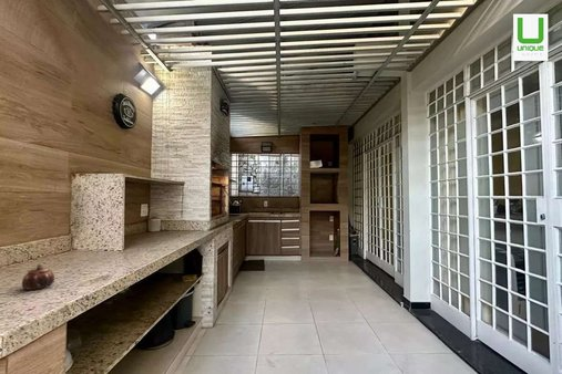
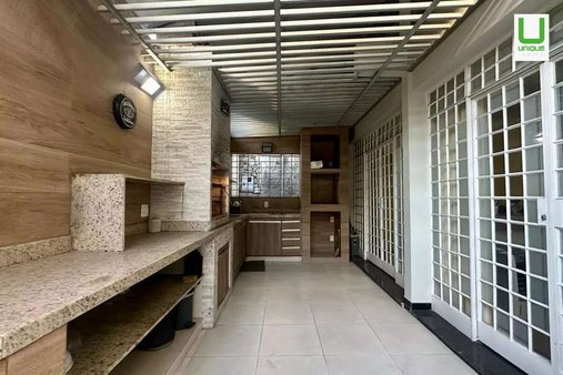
- teapot [21,263,55,291]
